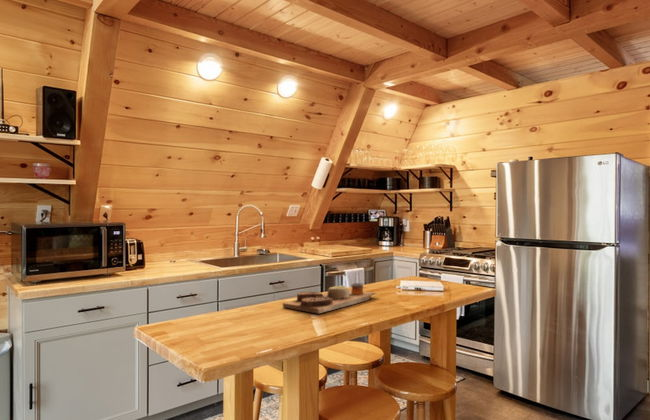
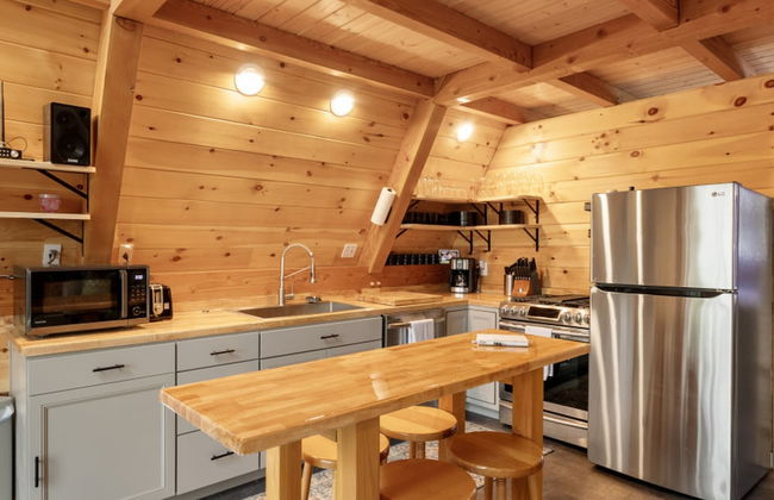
- cutting board [282,282,377,314]
